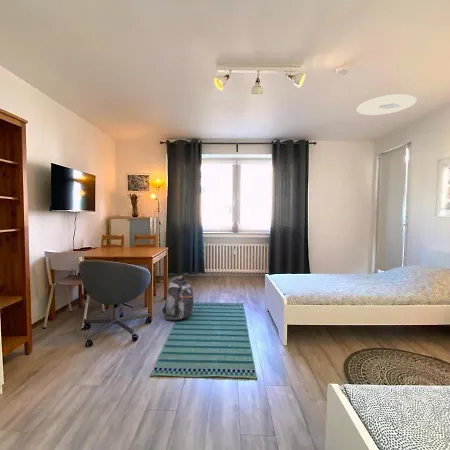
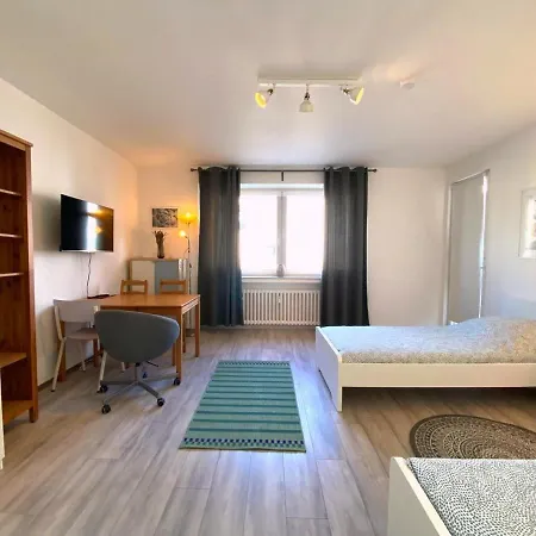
- ceiling light [356,93,418,116]
- backpack [161,275,194,322]
